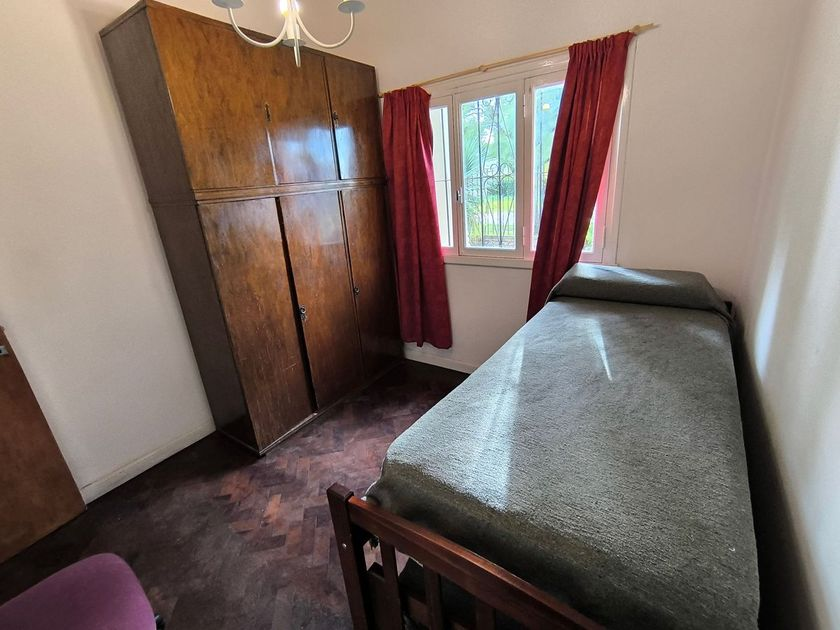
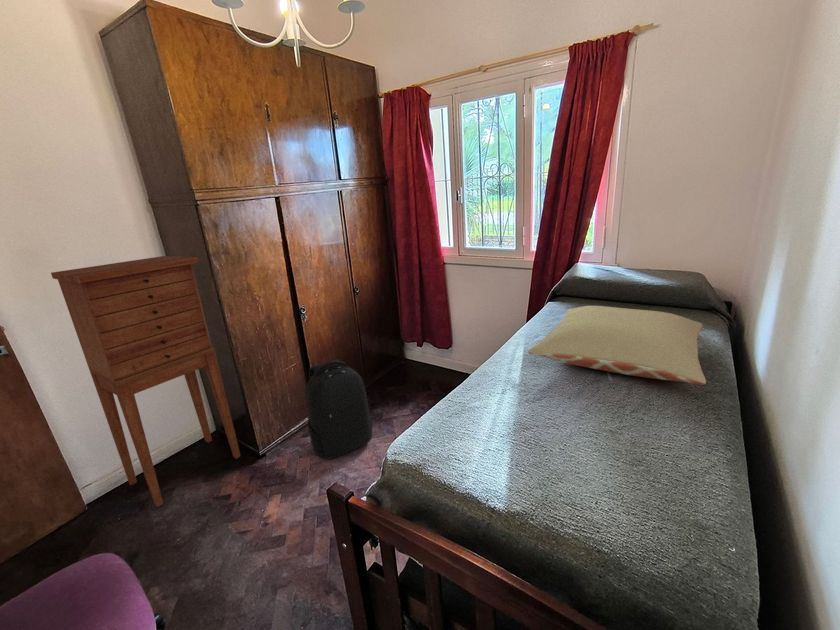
+ backpack [304,358,373,460]
+ cabinet [50,255,241,508]
+ pillow [527,305,707,386]
